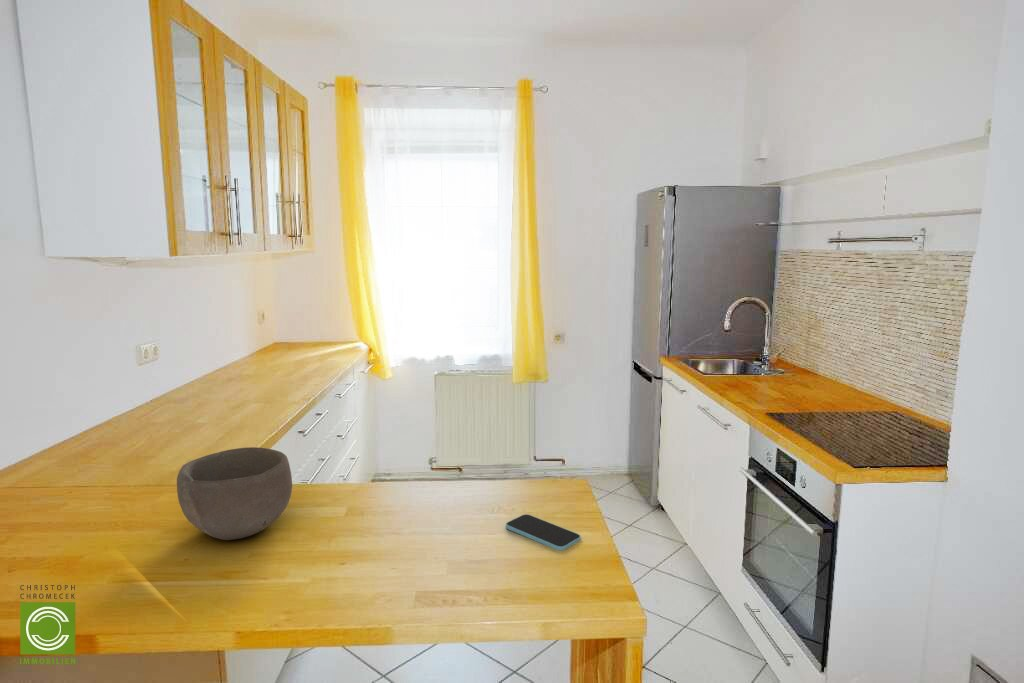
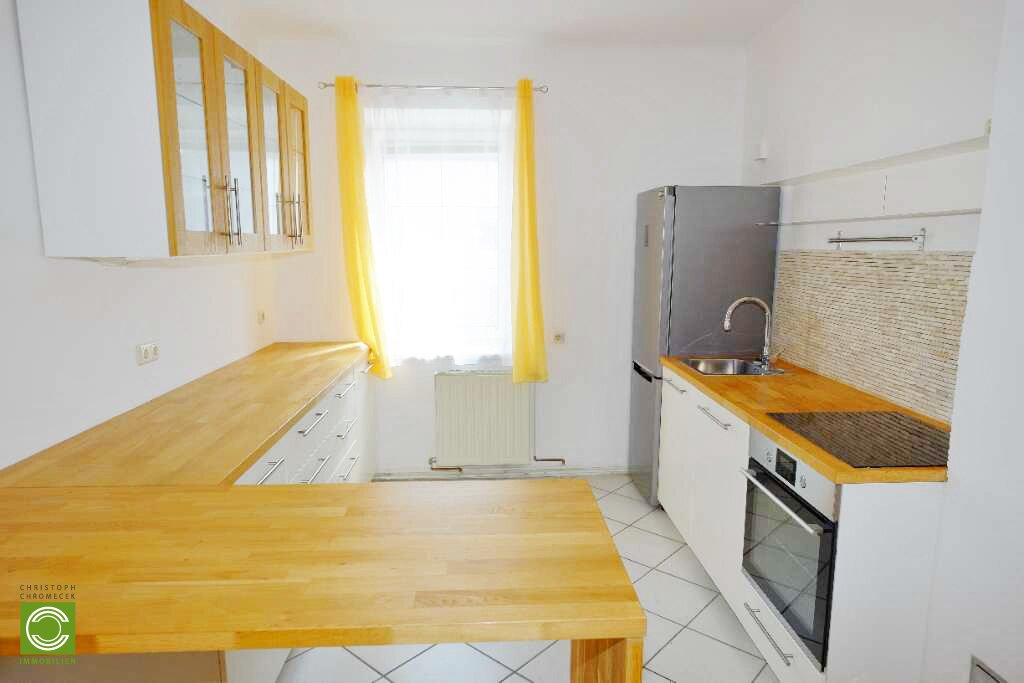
- bowl [176,446,293,541]
- smartphone [505,513,582,551]
